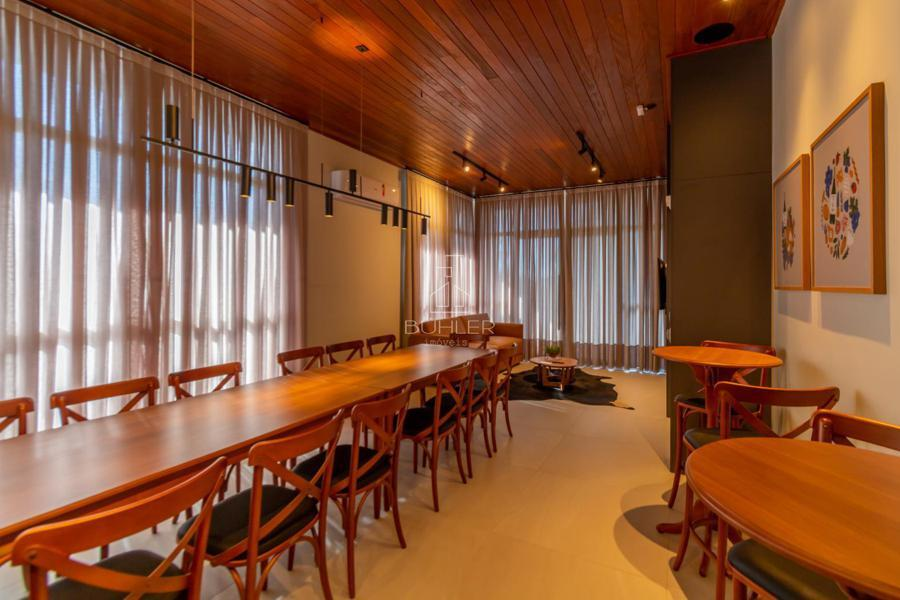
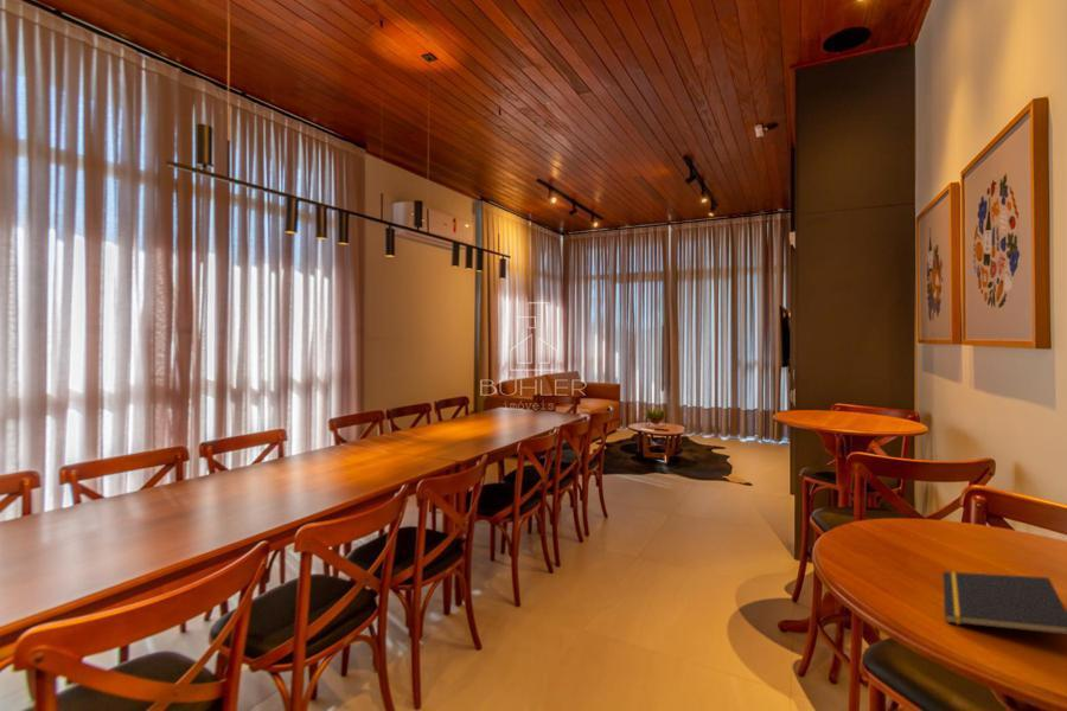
+ notepad [941,570,1067,636]
